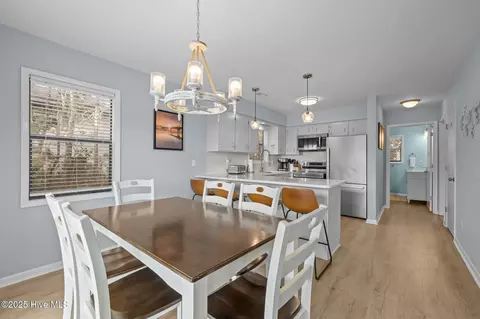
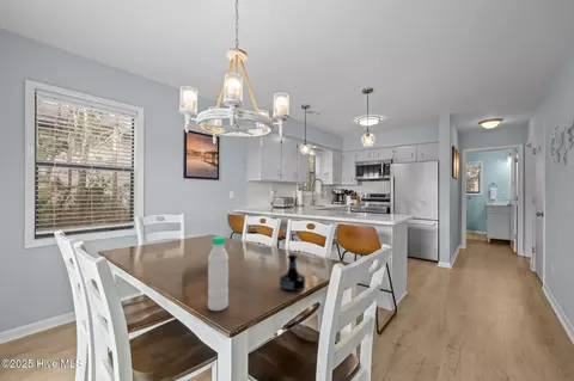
+ tequila bottle [279,253,306,293]
+ water bottle [207,235,230,312]
